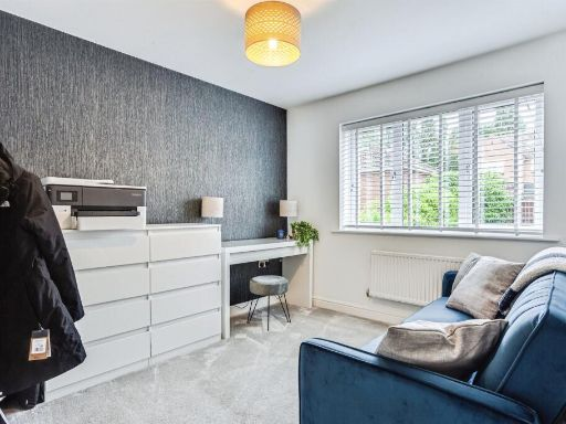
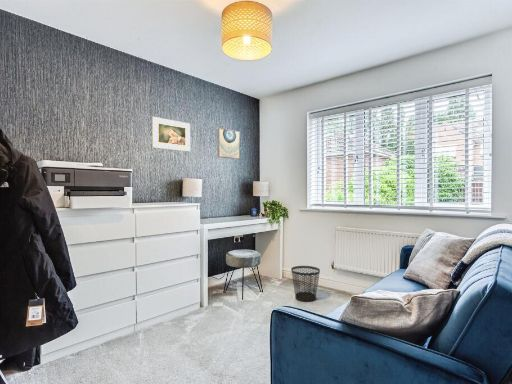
+ wastebasket [290,265,321,302]
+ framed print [151,116,191,152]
+ wall art [217,127,241,160]
